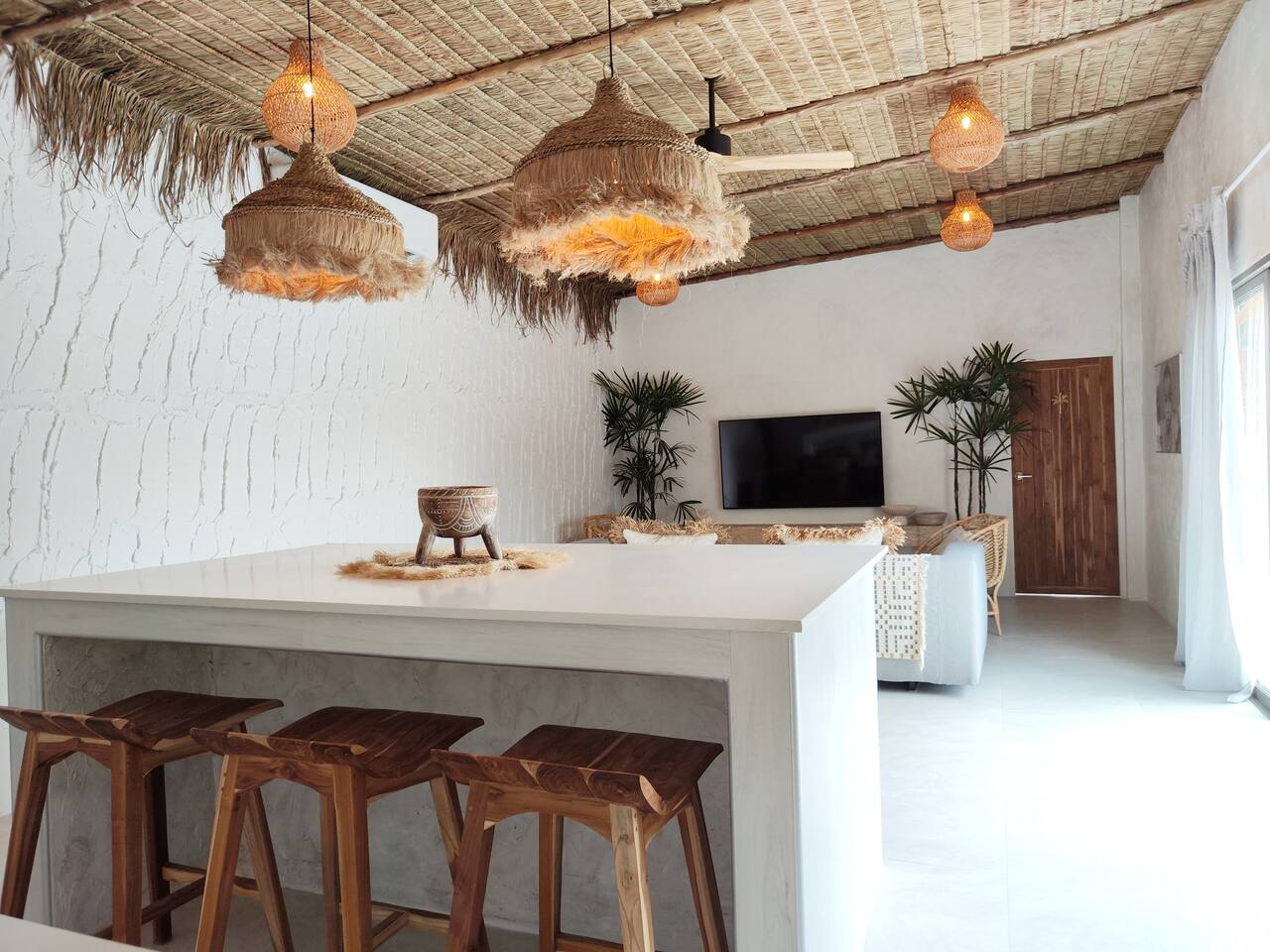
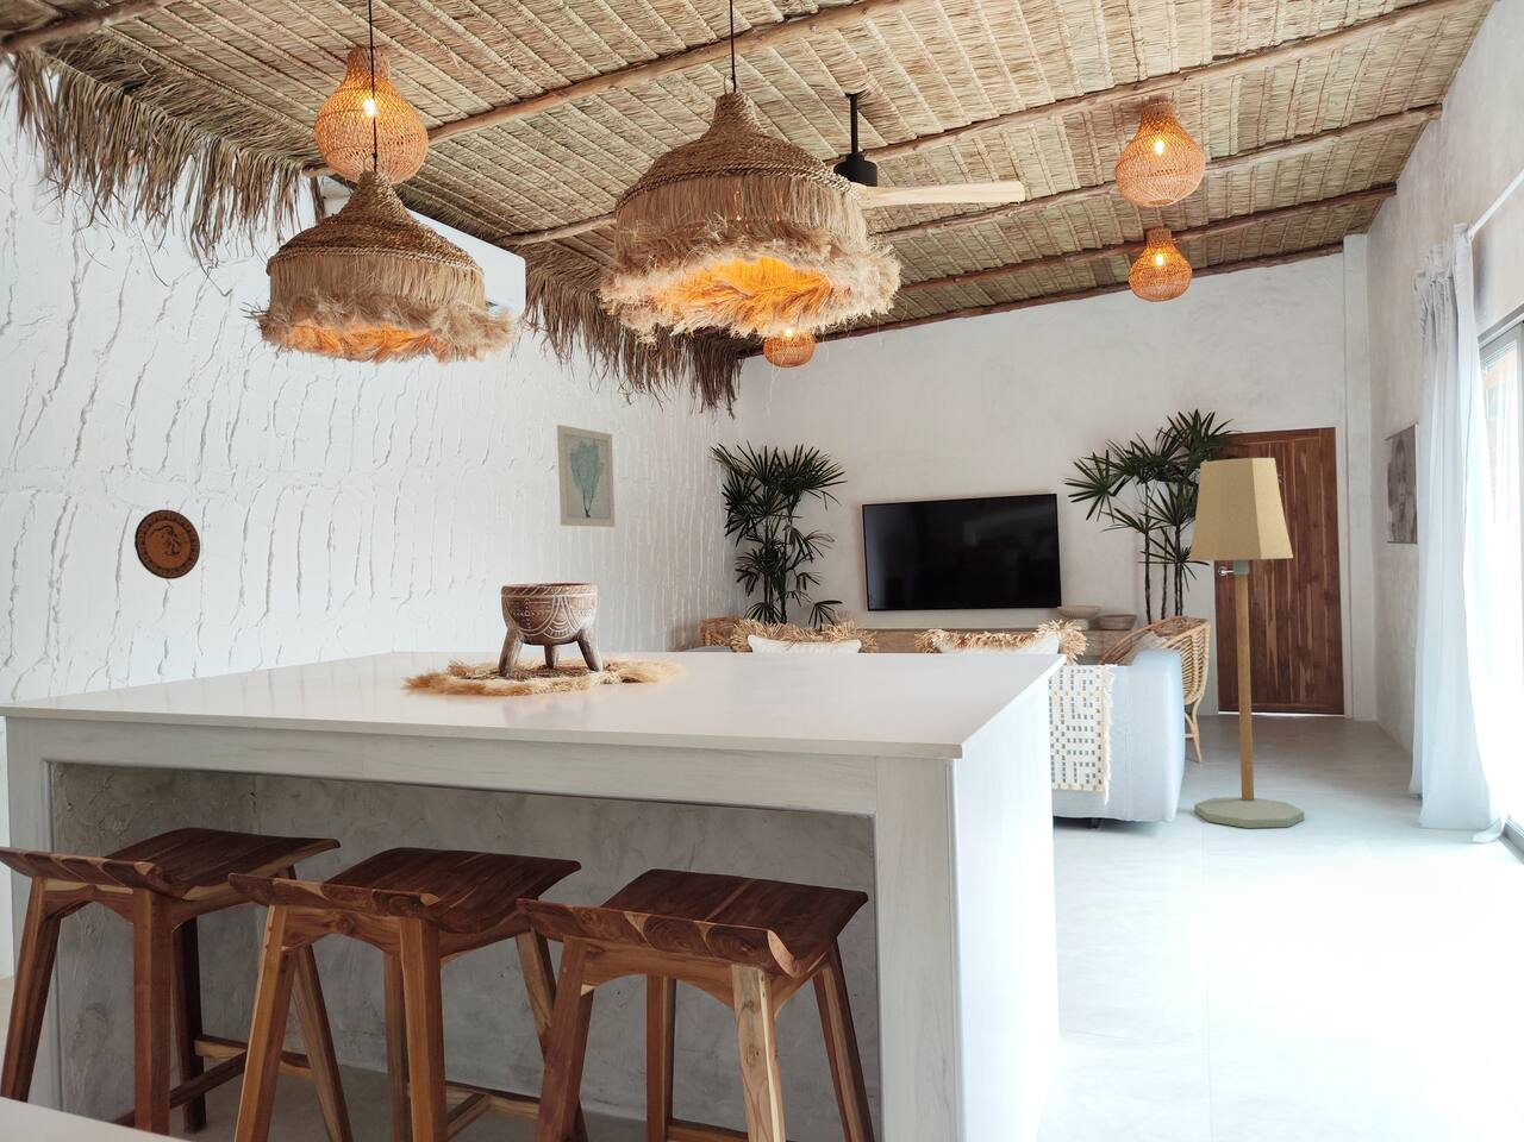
+ floor lamp [1188,457,1304,829]
+ wall art [556,423,616,528]
+ decorative plate [133,509,202,581]
